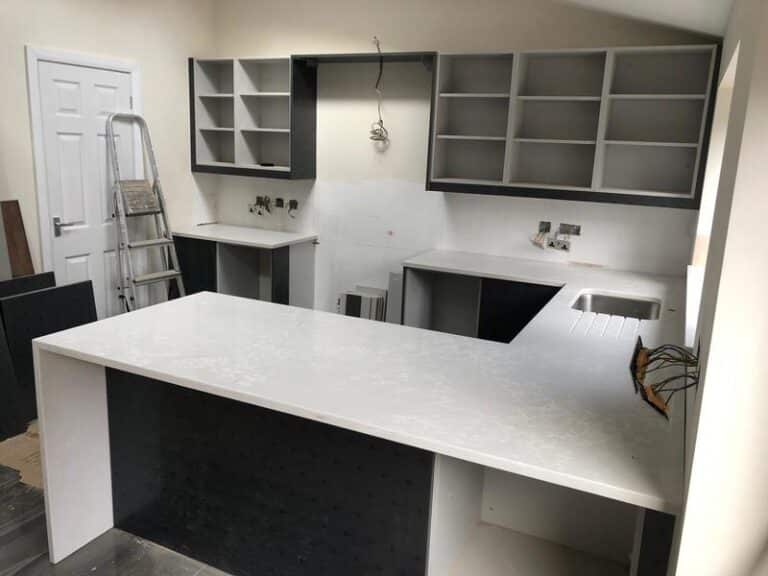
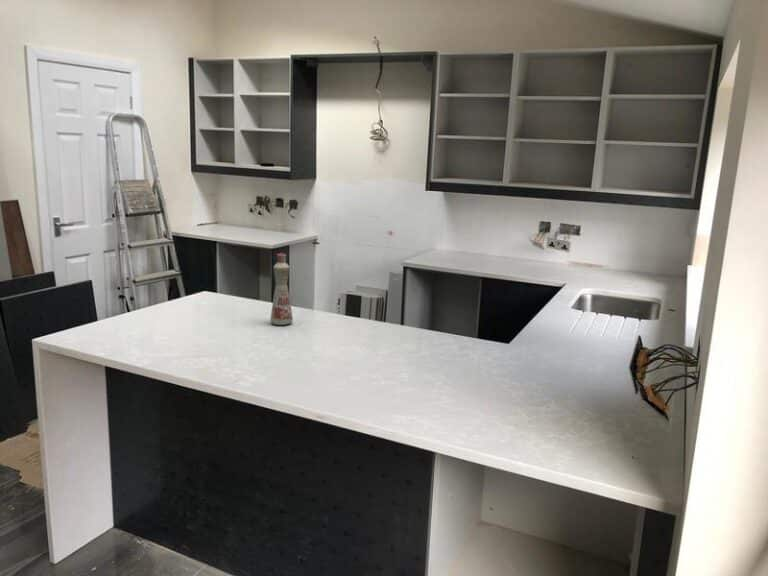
+ bottle [269,252,294,326]
